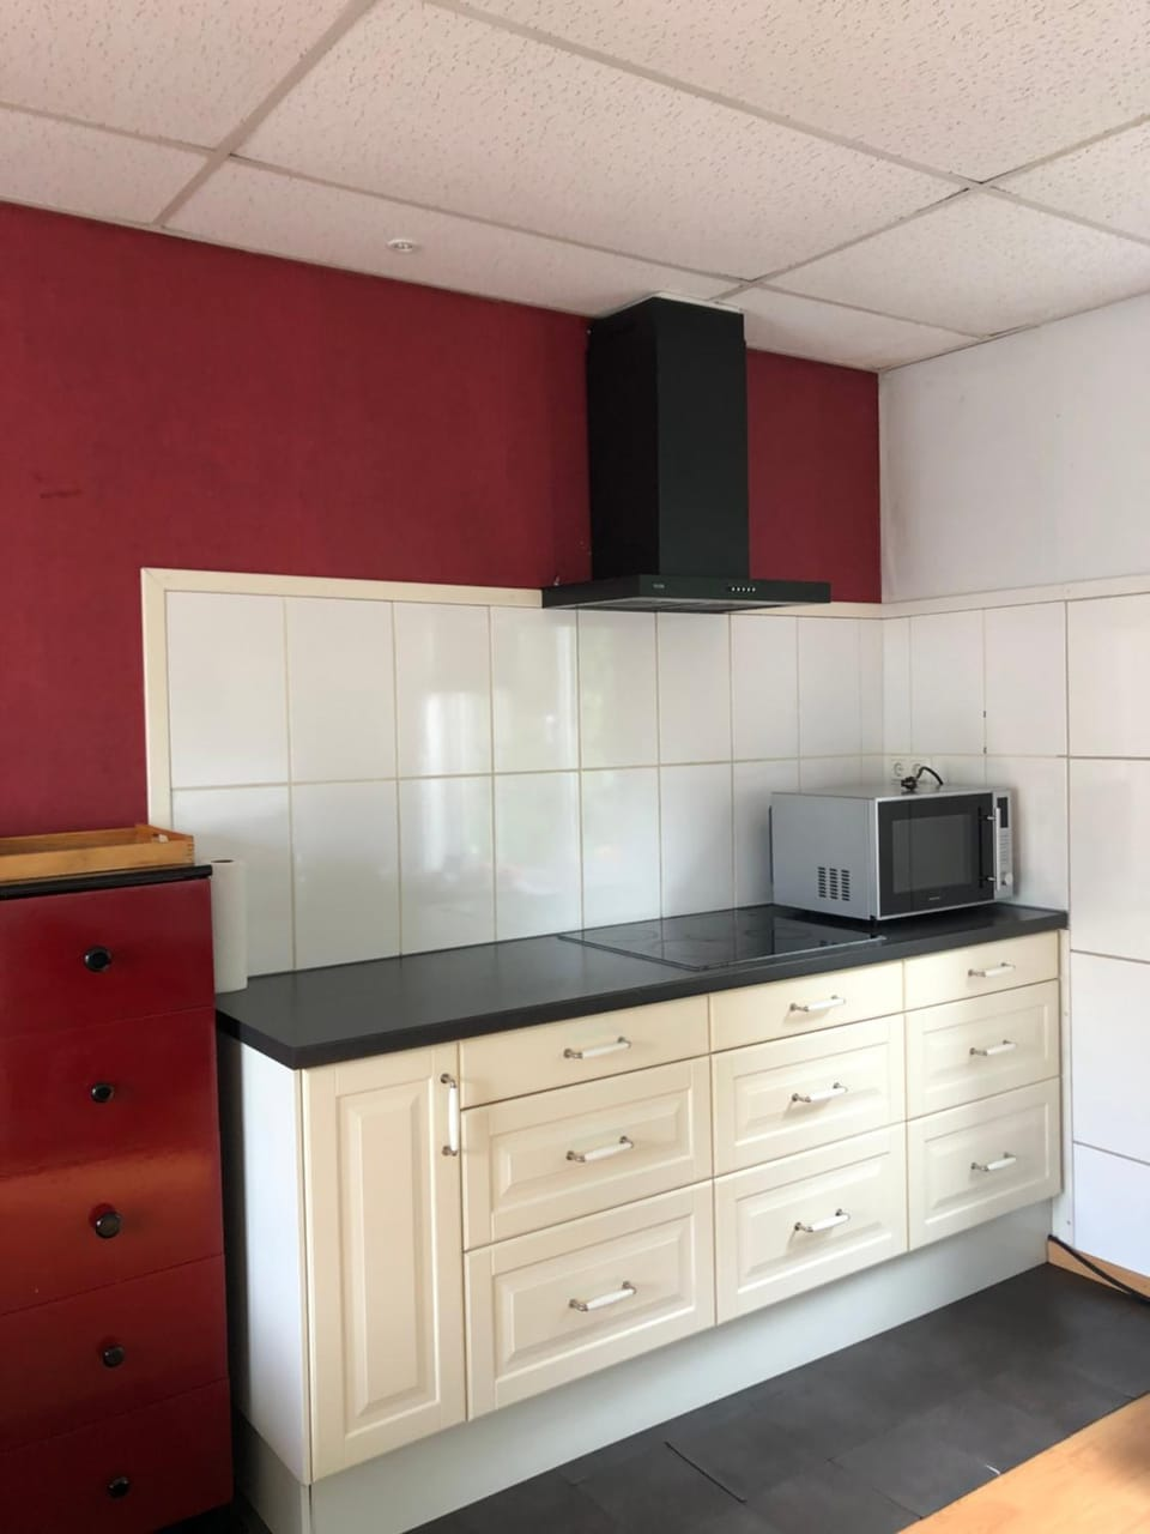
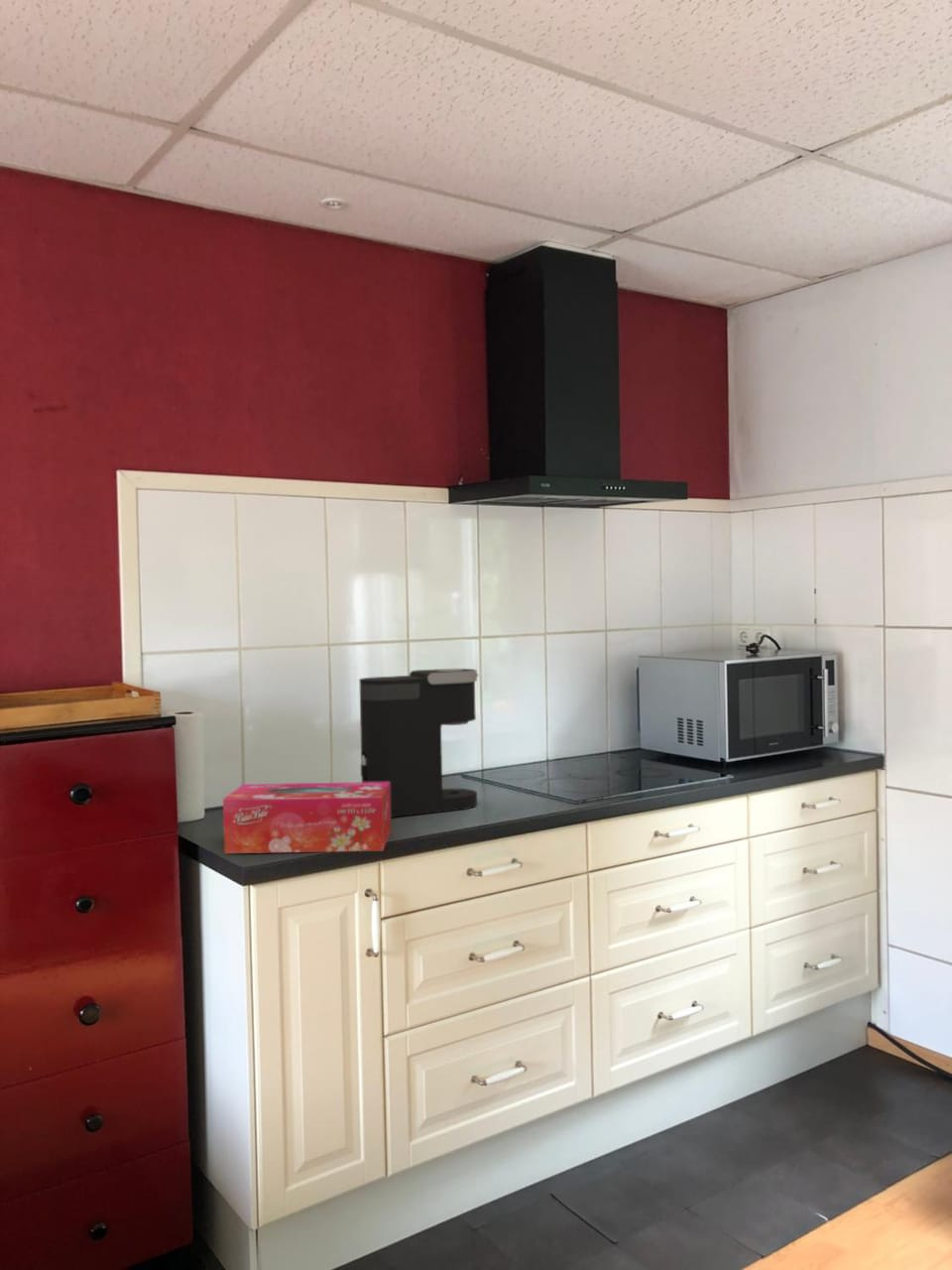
+ coffee maker [358,668,480,819]
+ tissue box [222,782,392,854]
